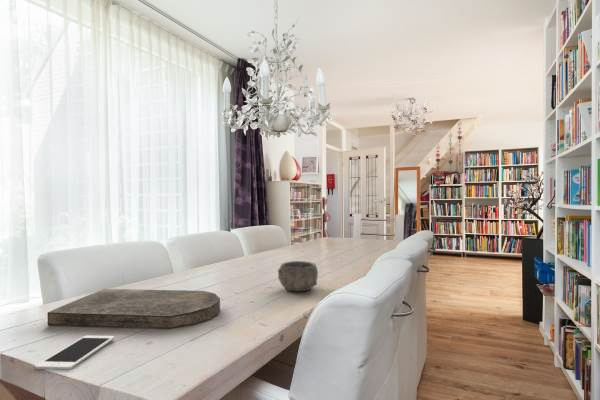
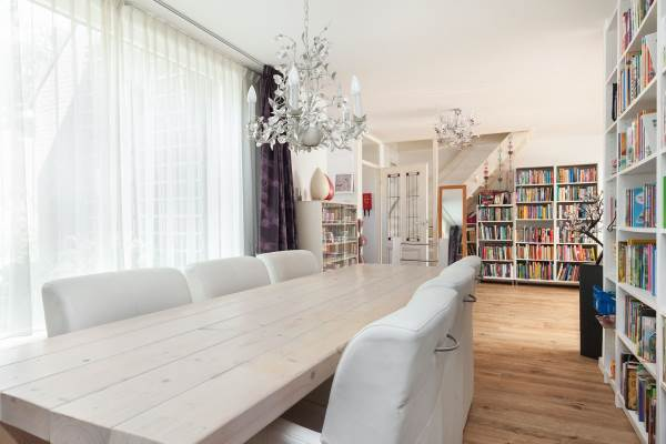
- cutting board [47,288,221,330]
- bowl [277,260,319,292]
- cell phone [34,335,116,371]
